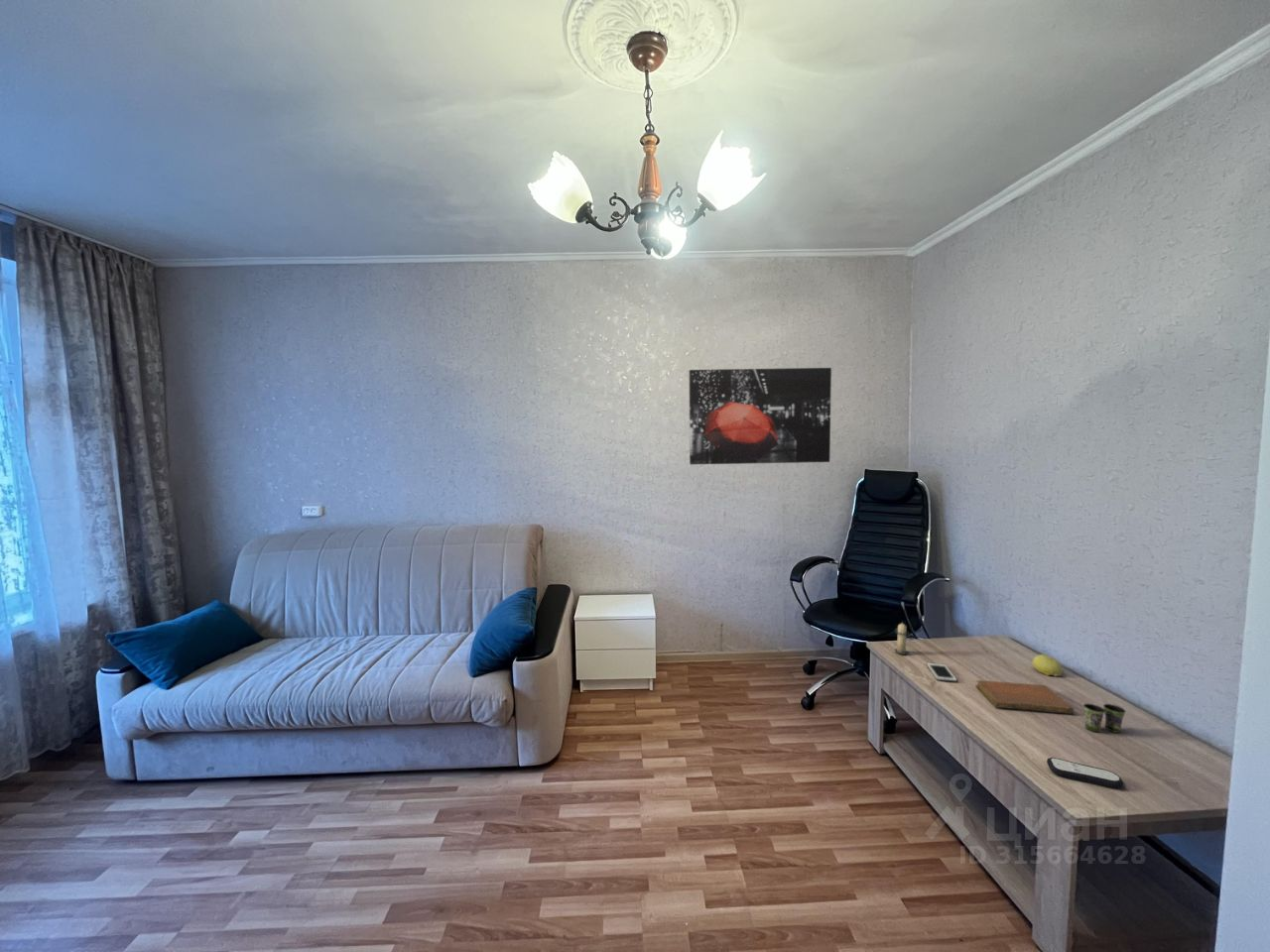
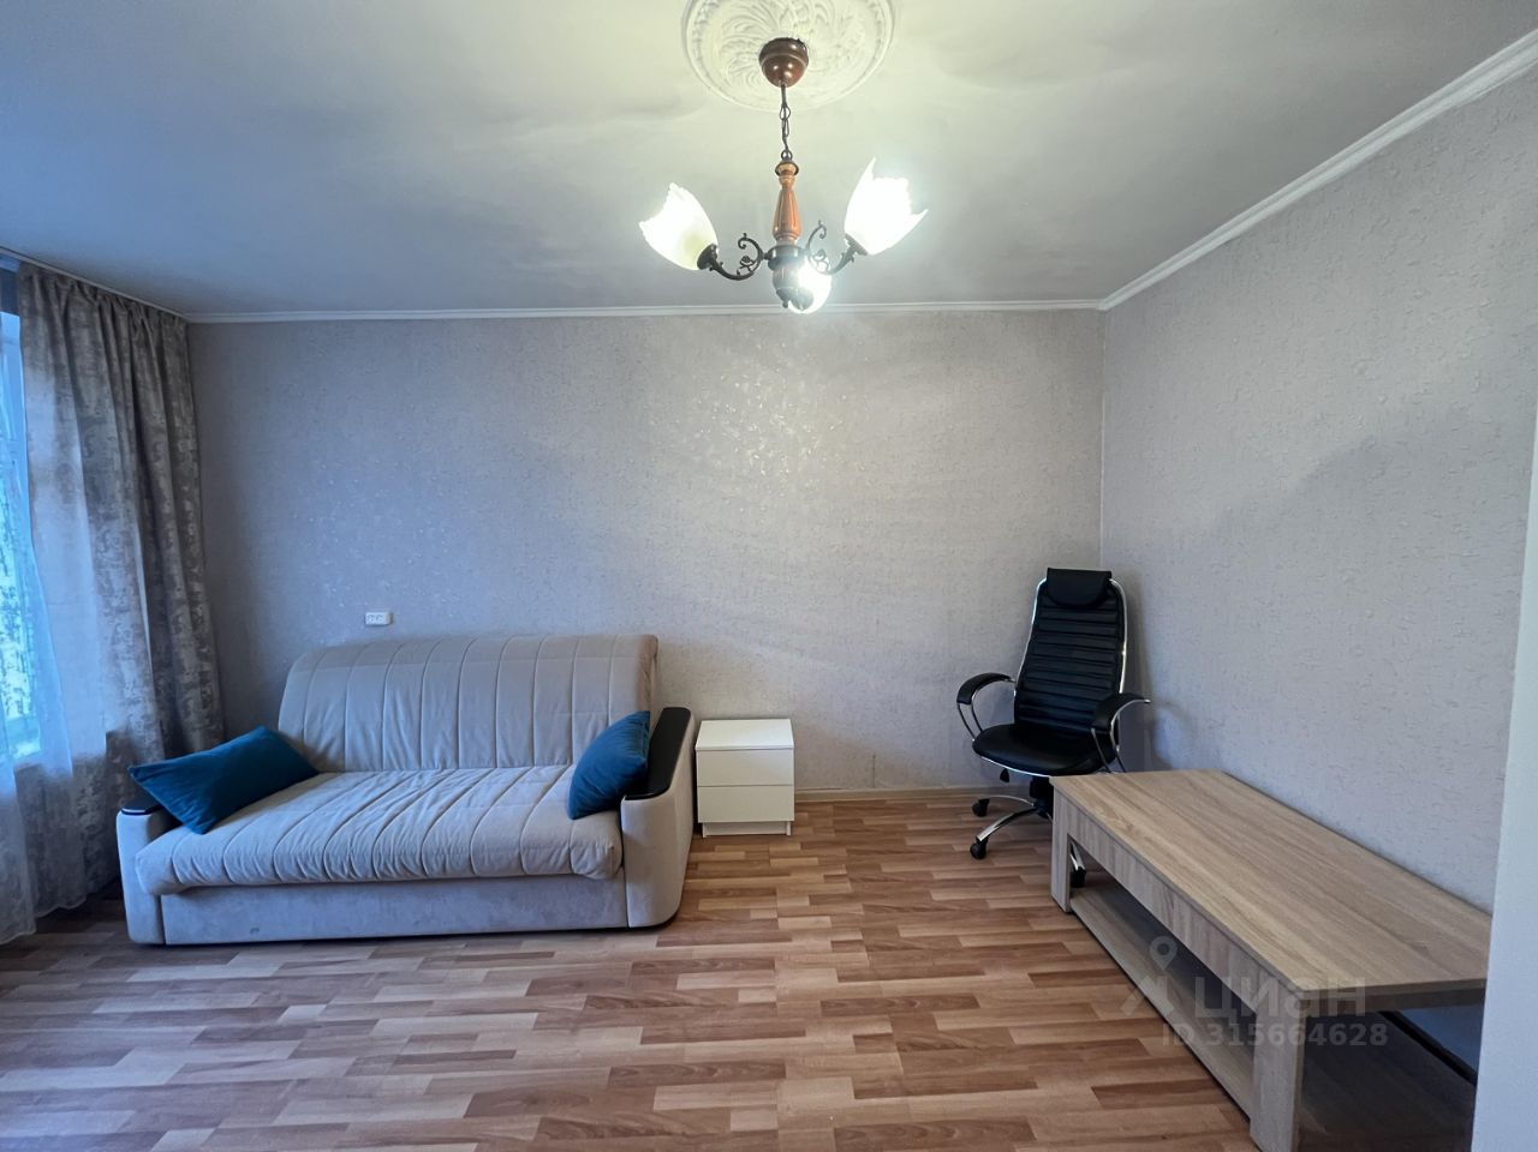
- candle [893,621,911,655]
- cup [1082,703,1126,734]
- wall art [689,367,832,465]
- notebook [974,679,1075,715]
- cell phone [926,661,958,683]
- fruit [1032,654,1064,677]
- remote control [1046,757,1124,789]
